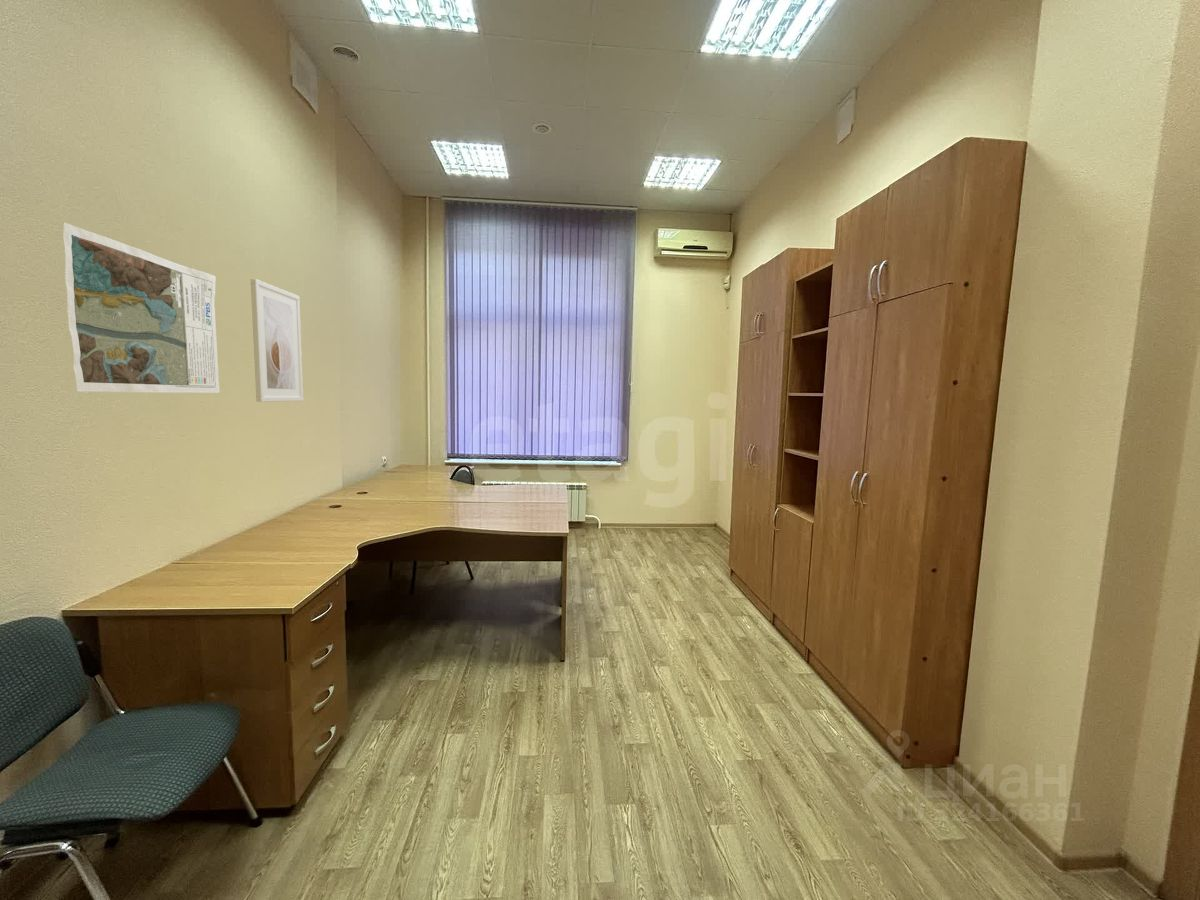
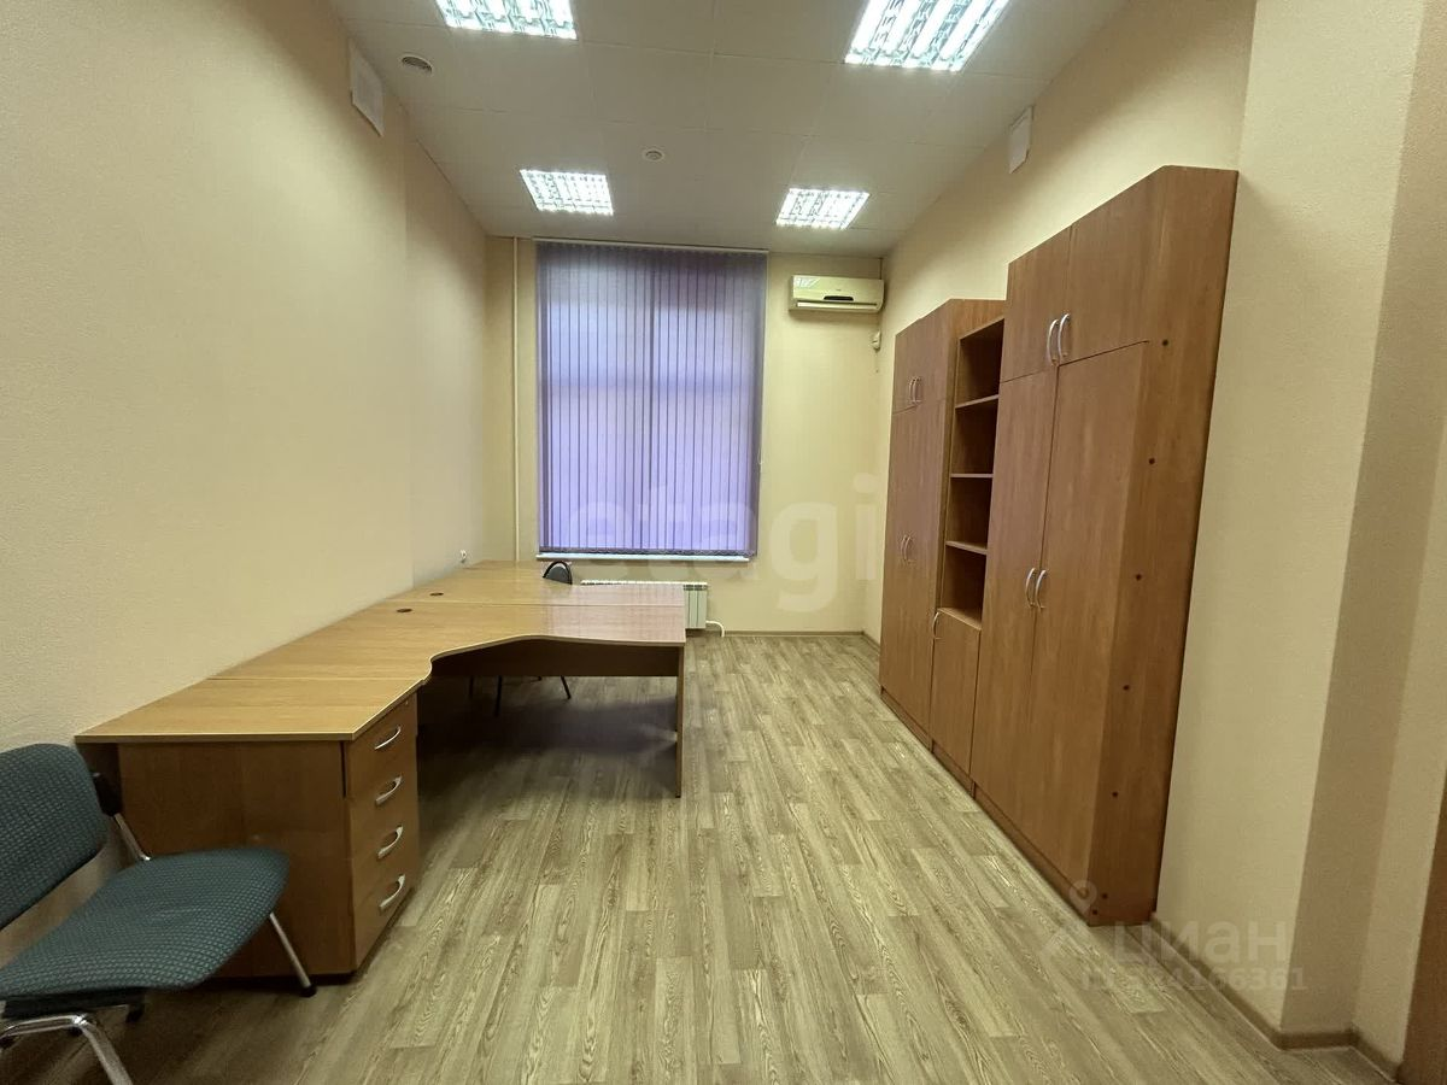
- map [63,221,221,394]
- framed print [250,278,304,403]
